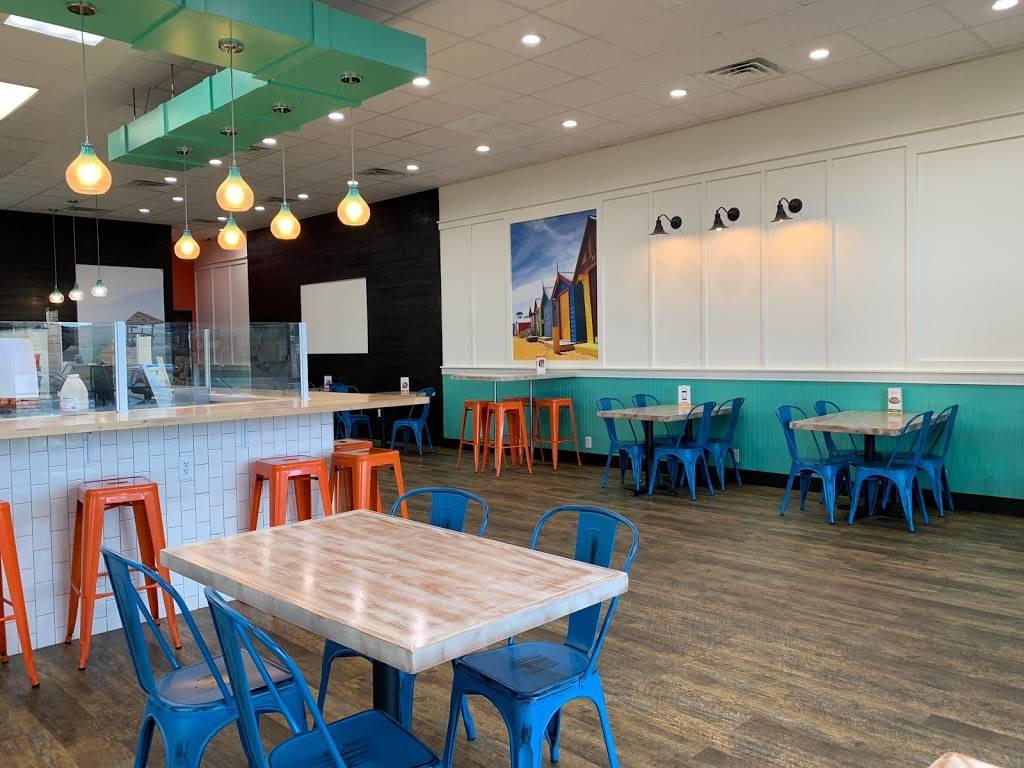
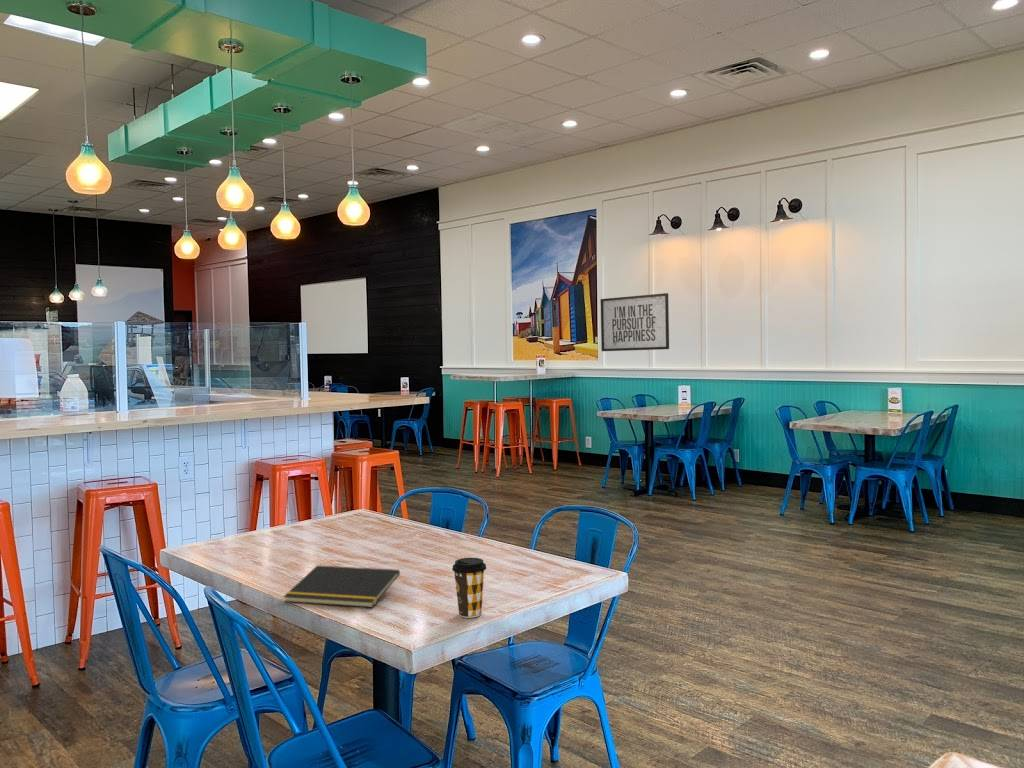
+ notepad [283,565,401,608]
+ mirror [600,292,670,352]
+ coffee cup [451,557,487,619]
